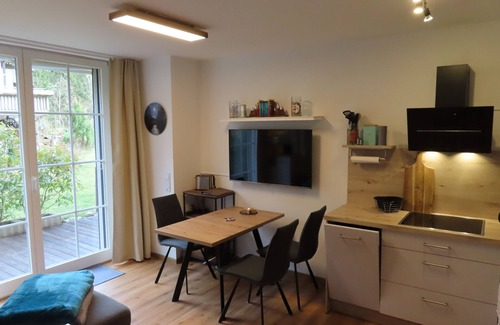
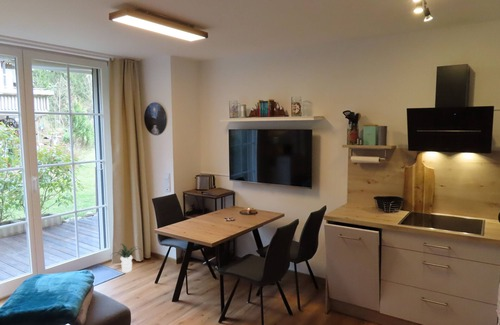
+ potted plant [110,243,143,274]
